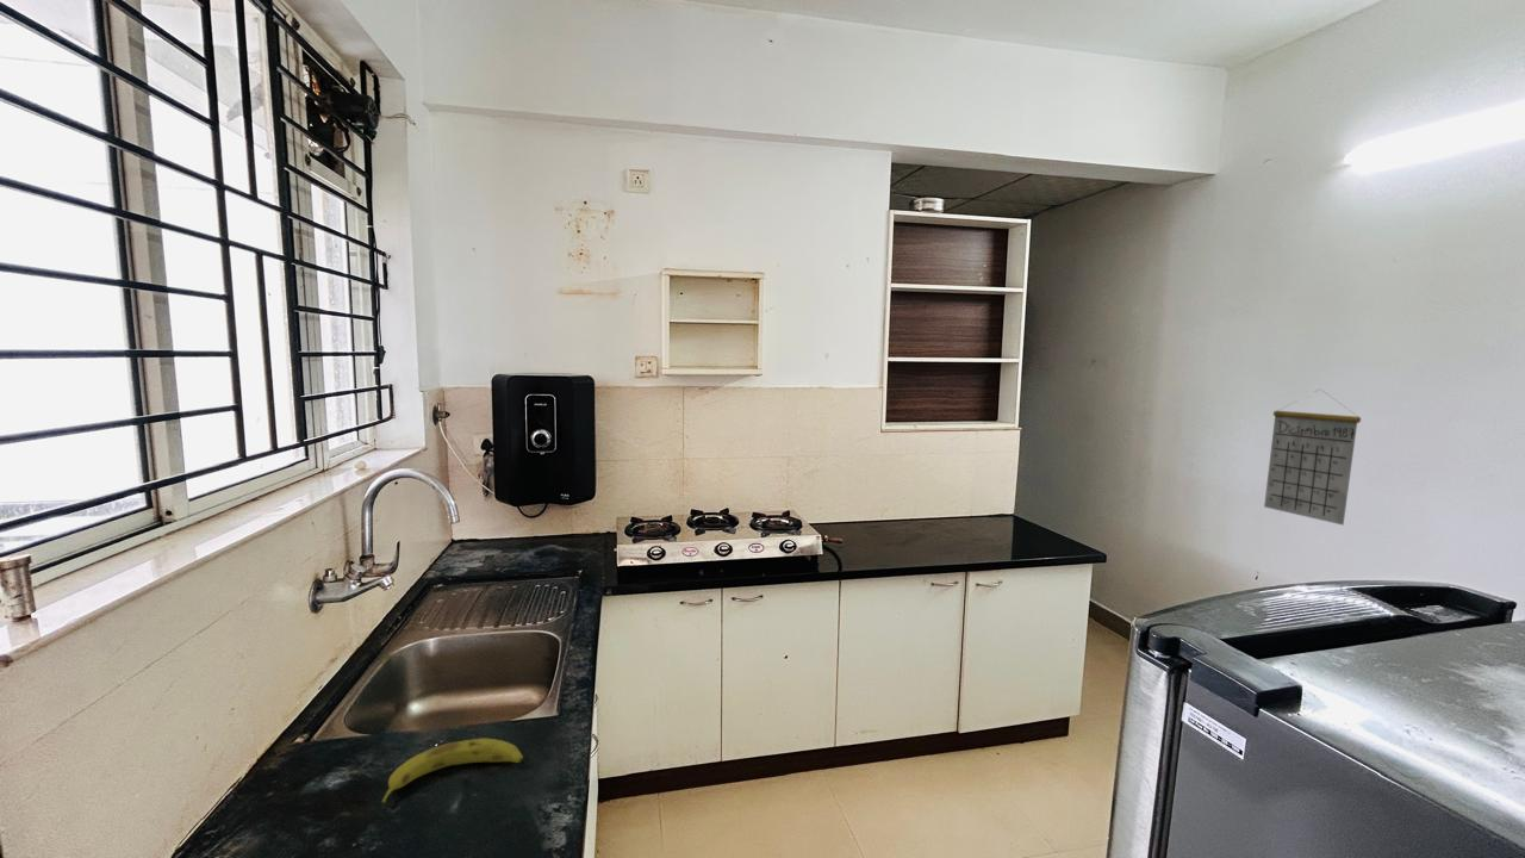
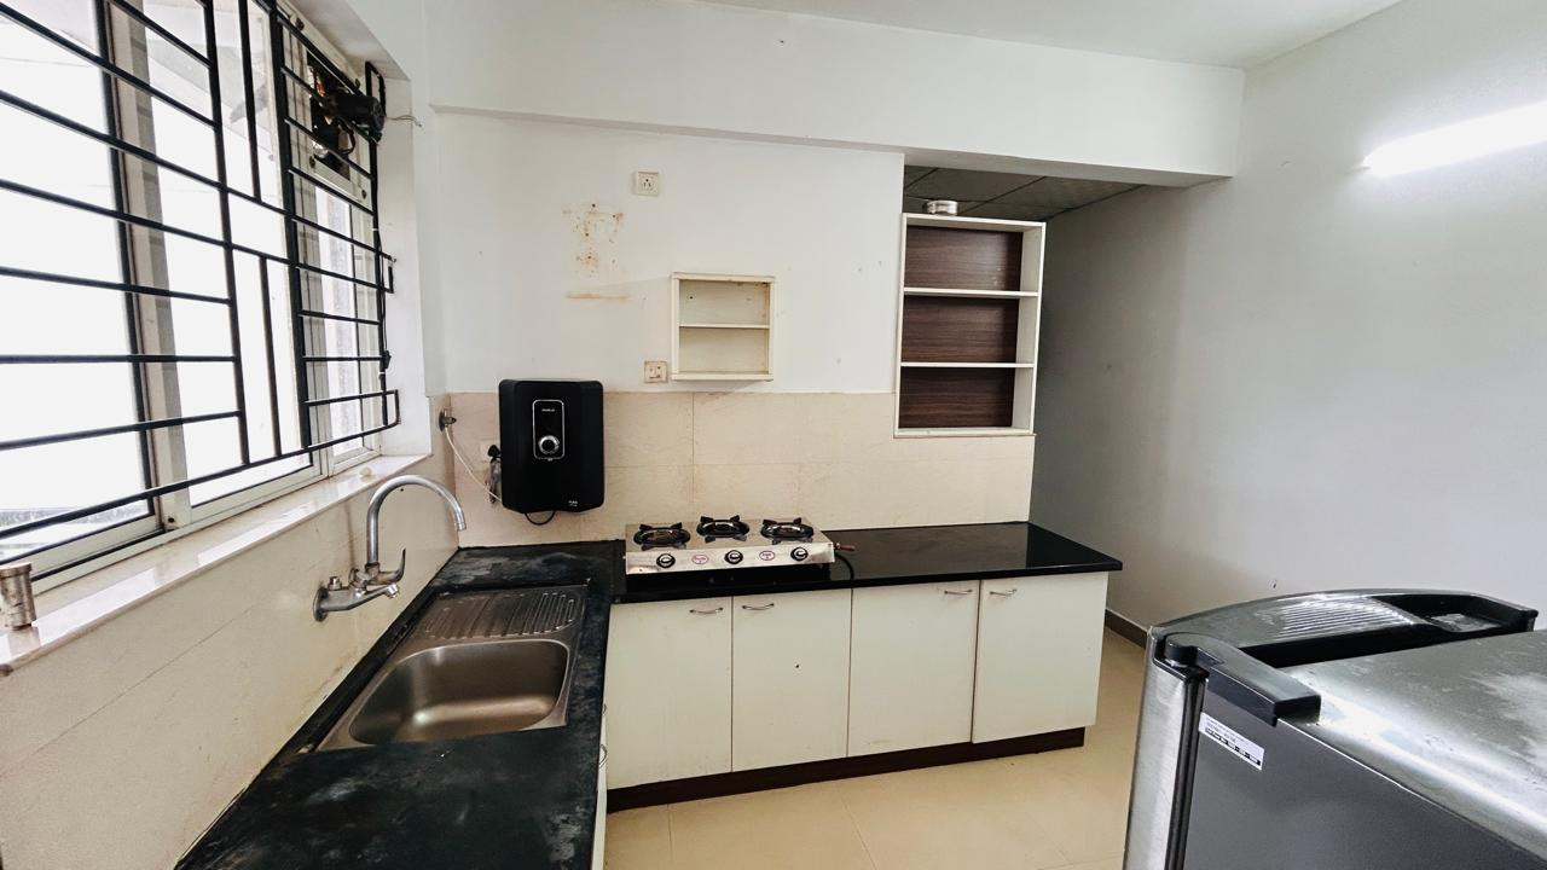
- calendar [1263,387,1362,527]
- fruit [380,738,524,804]
